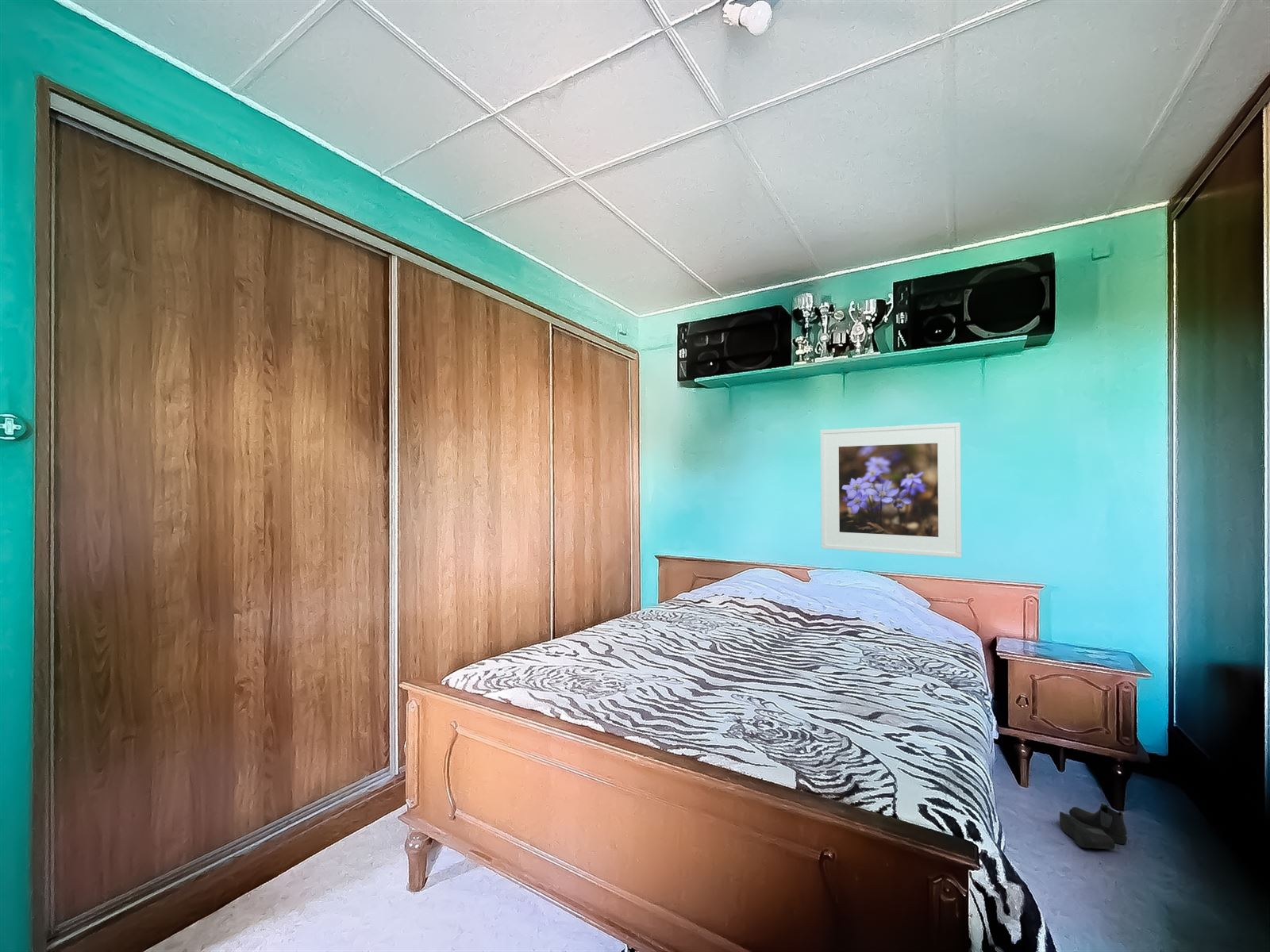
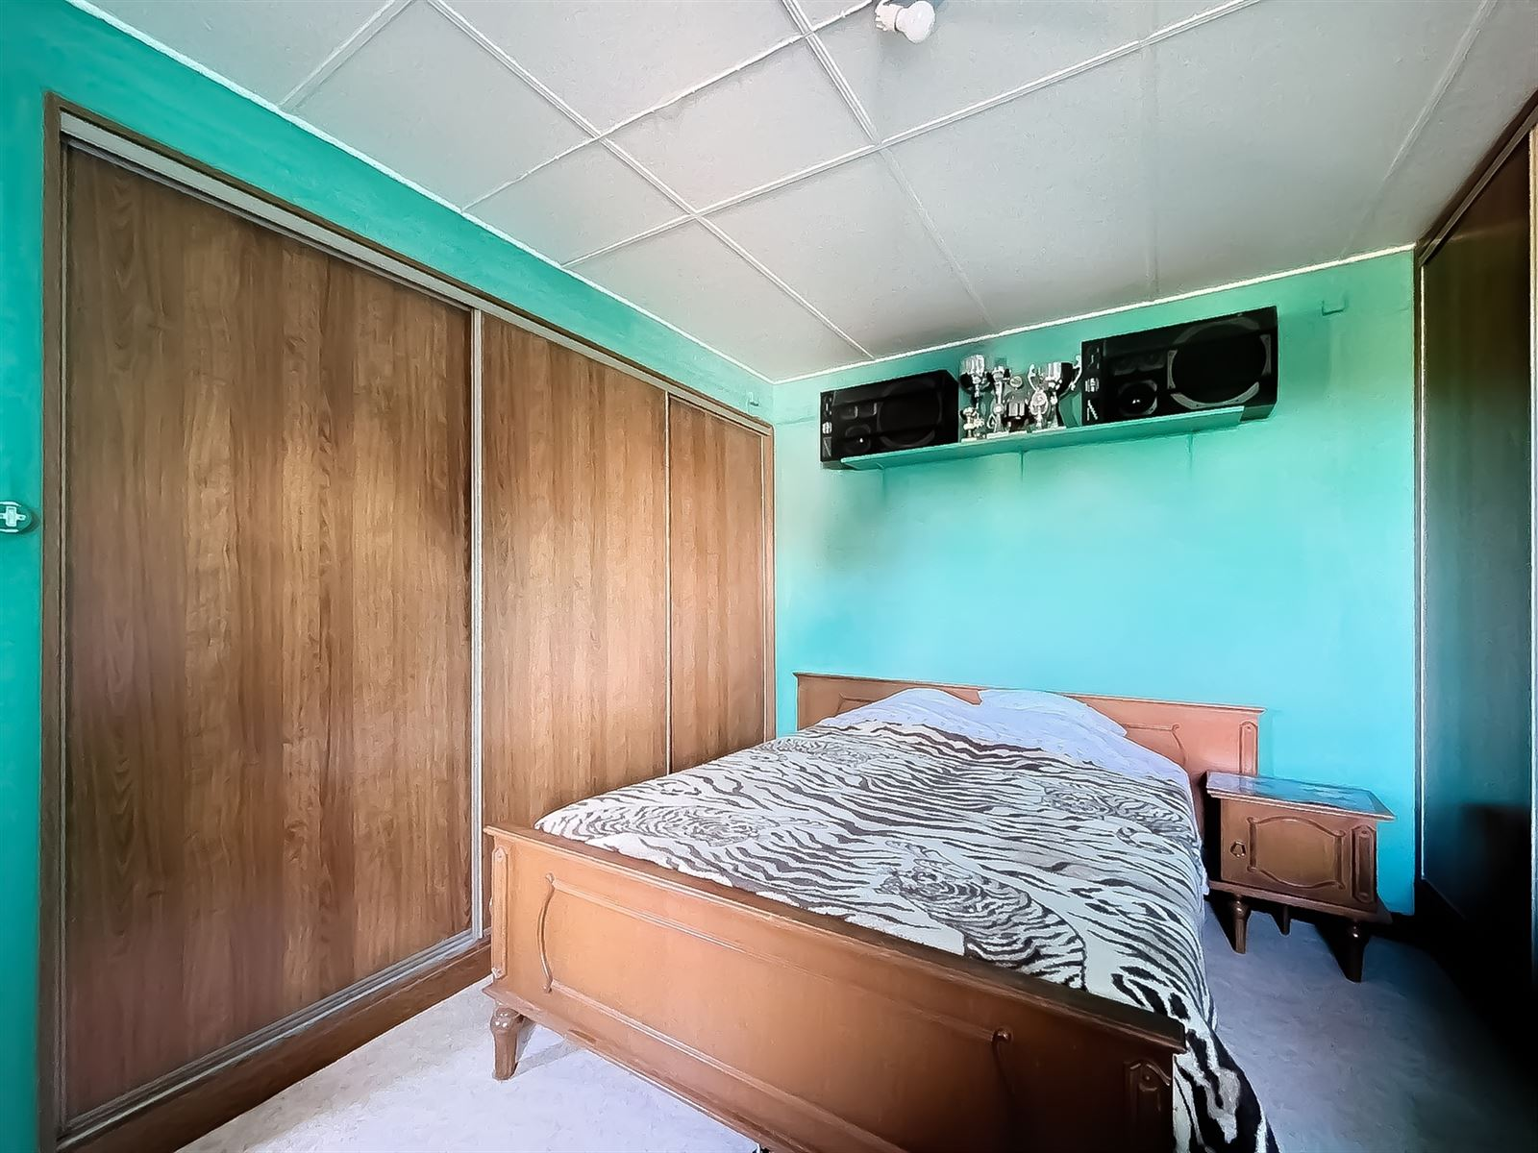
- boots [1059,801,1128,850]
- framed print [820,422,962,559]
